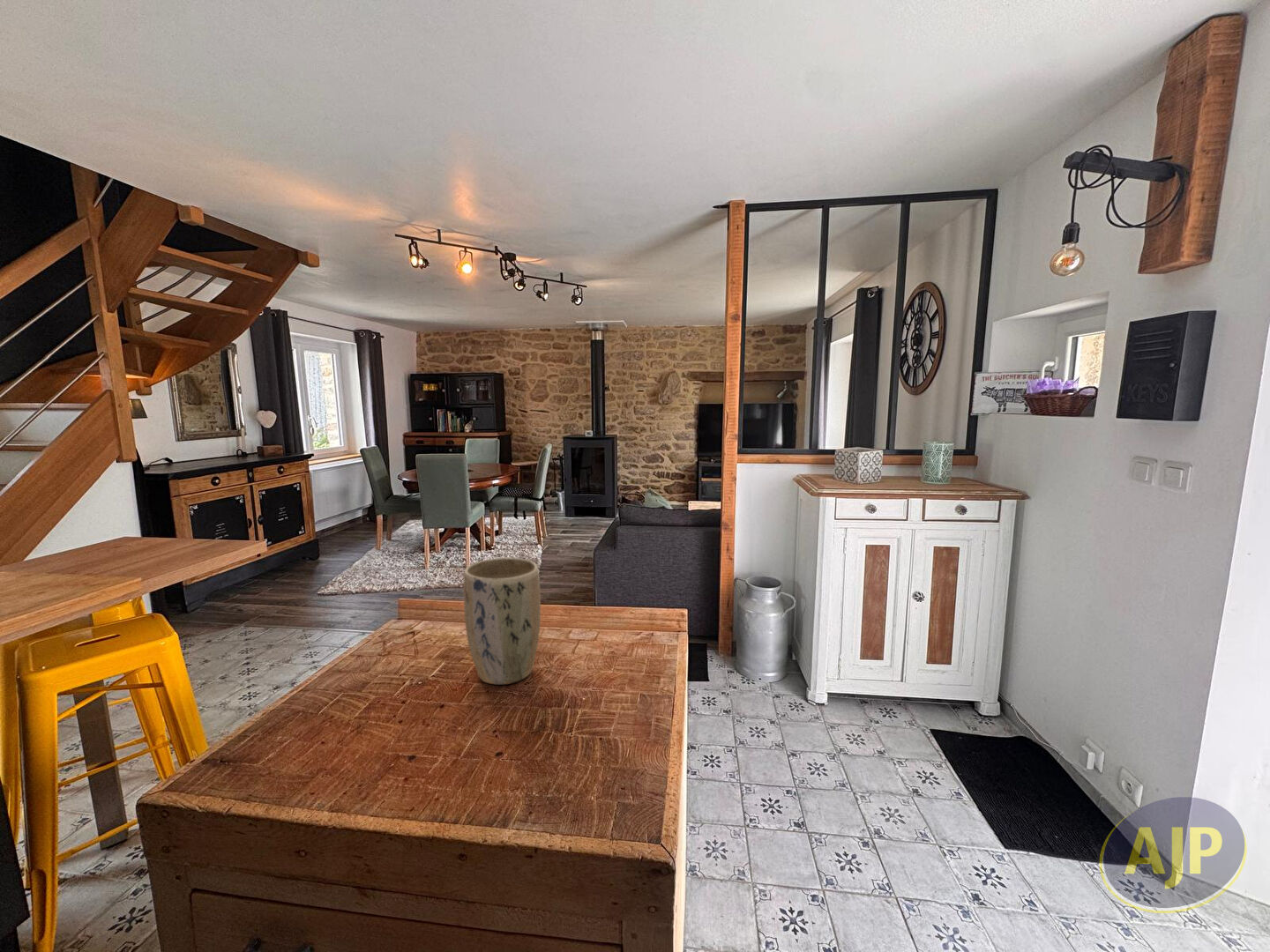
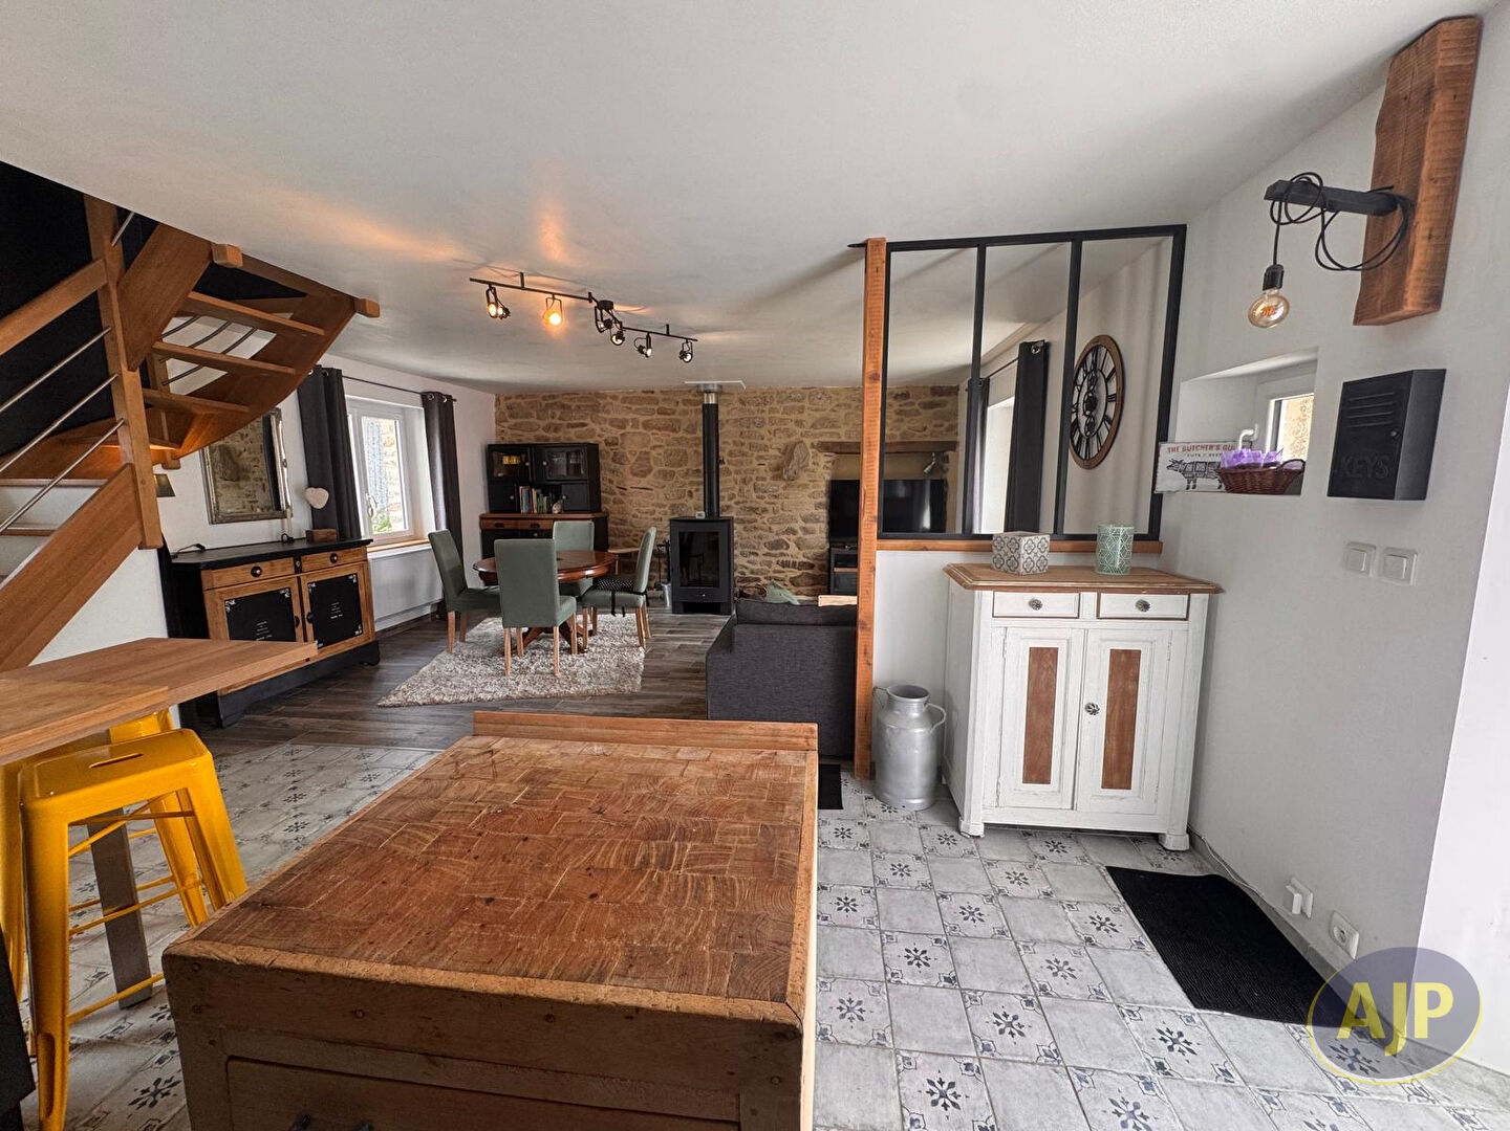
- plant pot [462,557,542,686]
